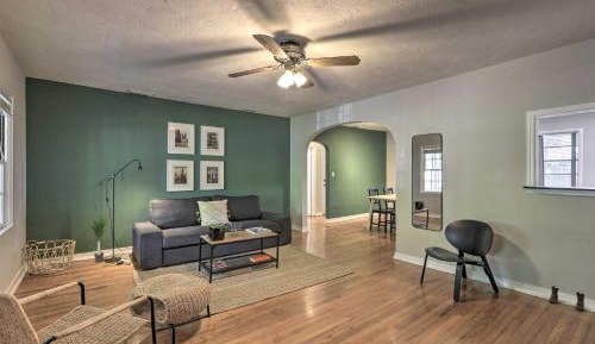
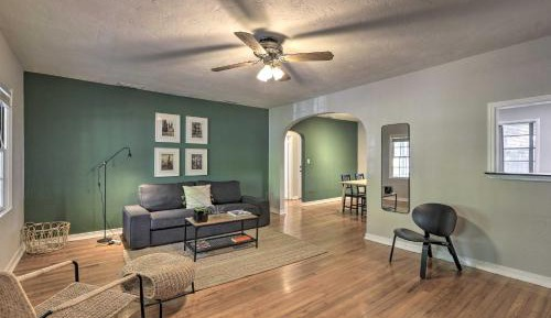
- boots [547,284,585,312]
- potted plant [80,213,117,263]
